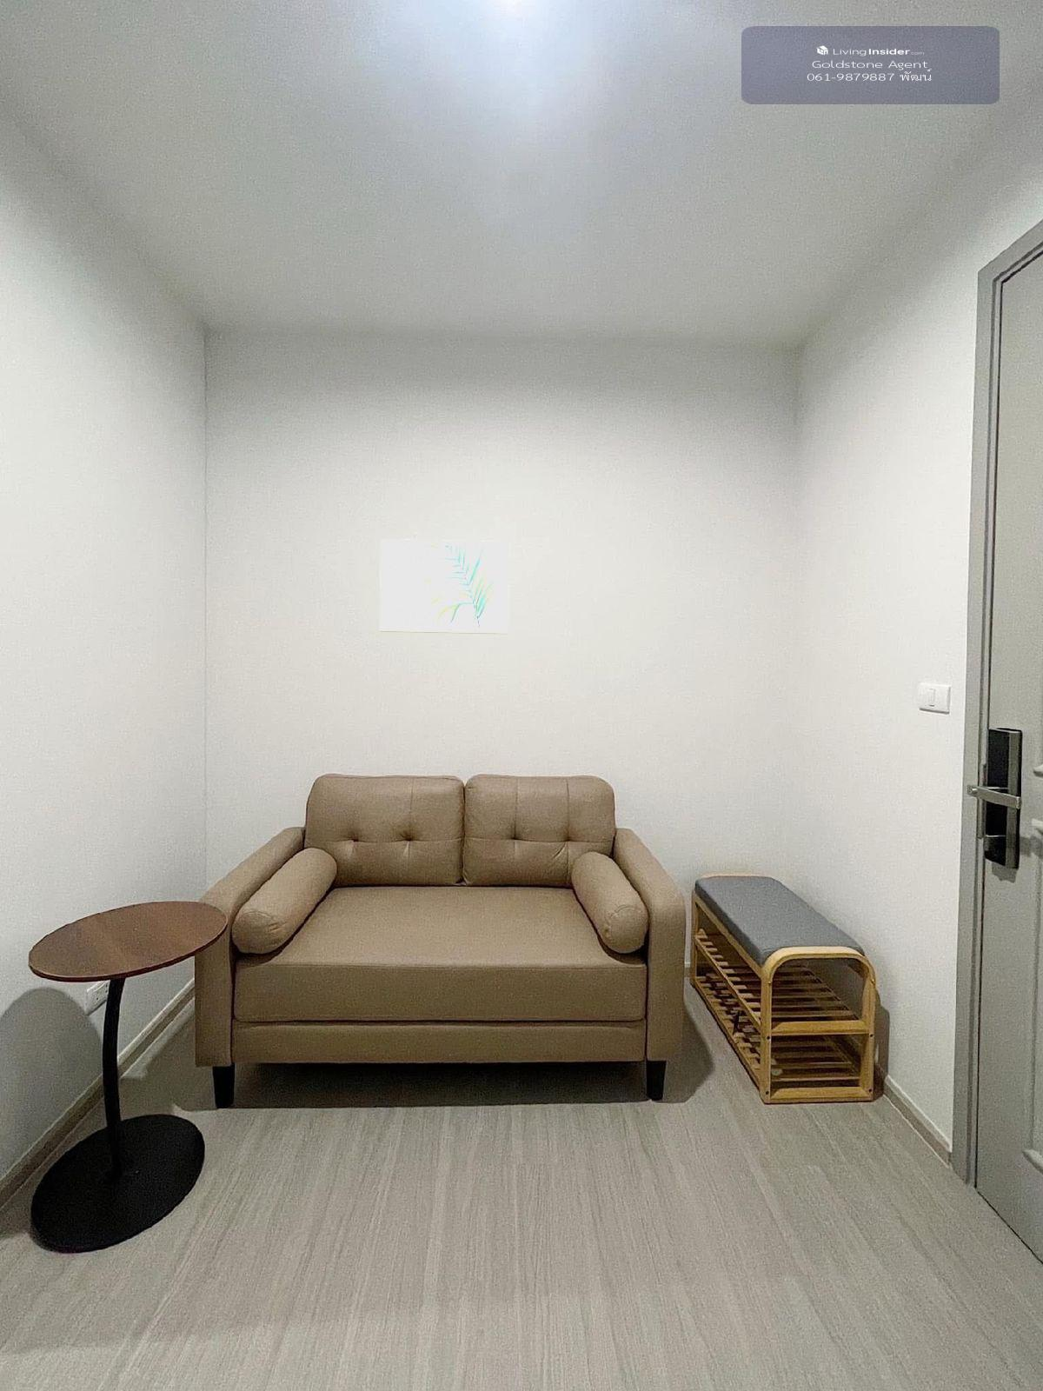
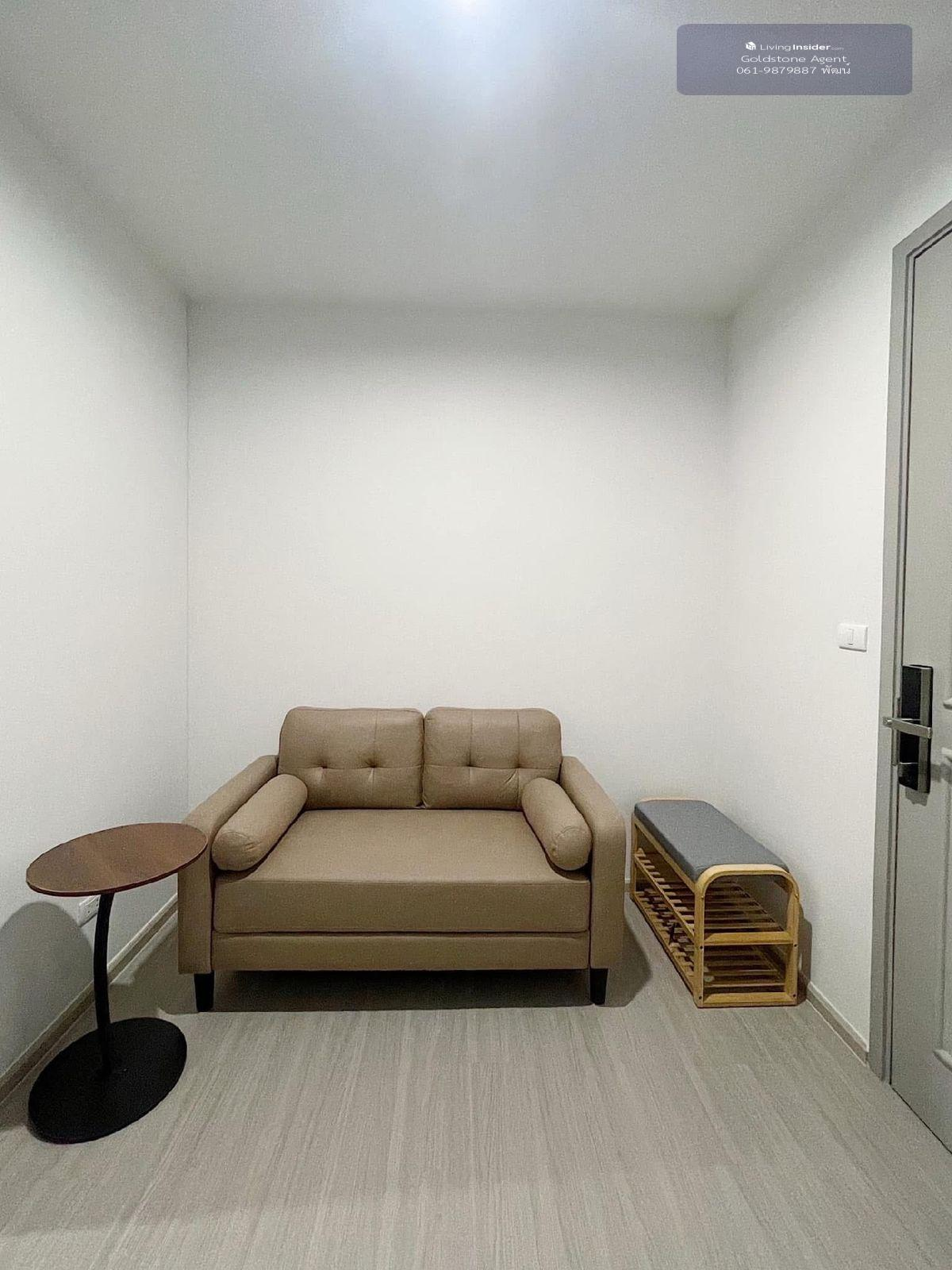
- wall art [379,538,511,634]
